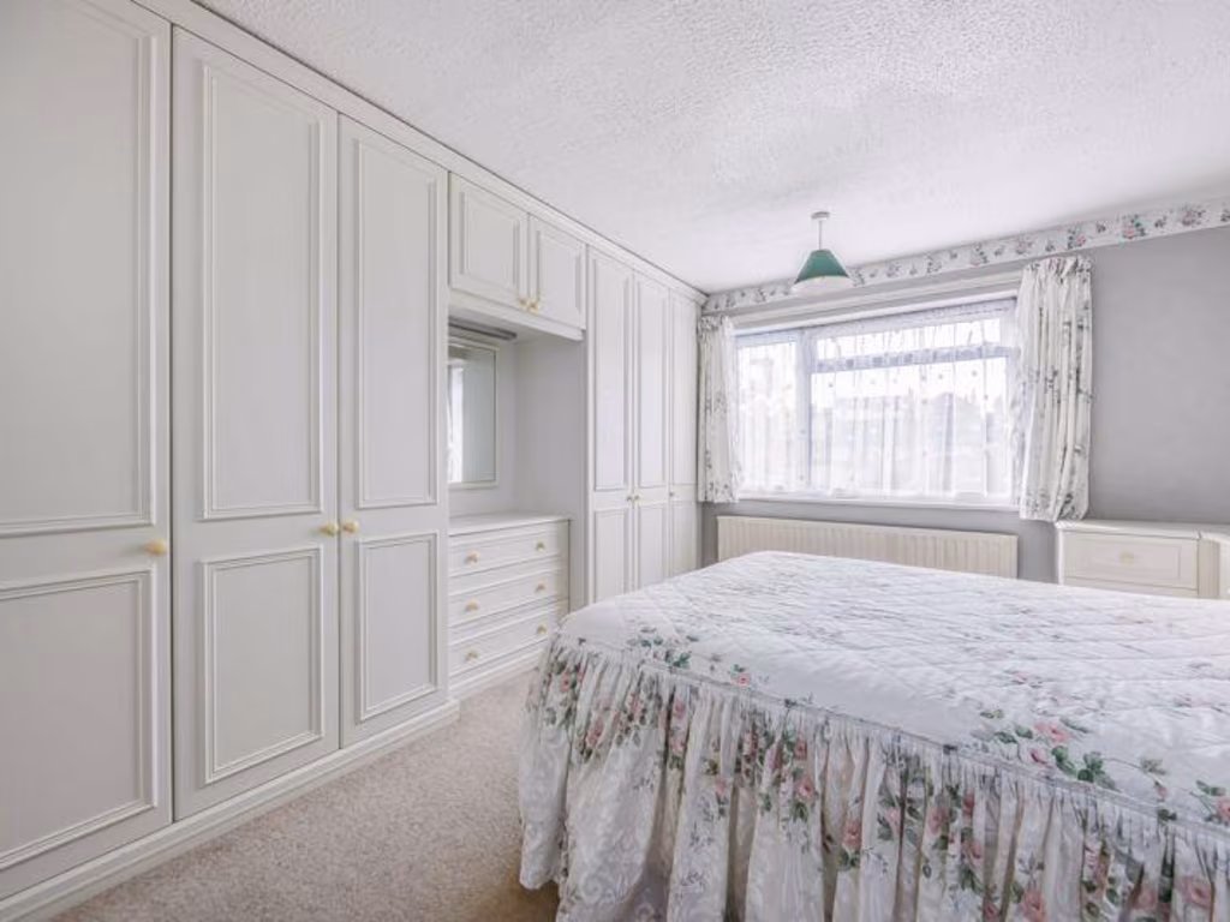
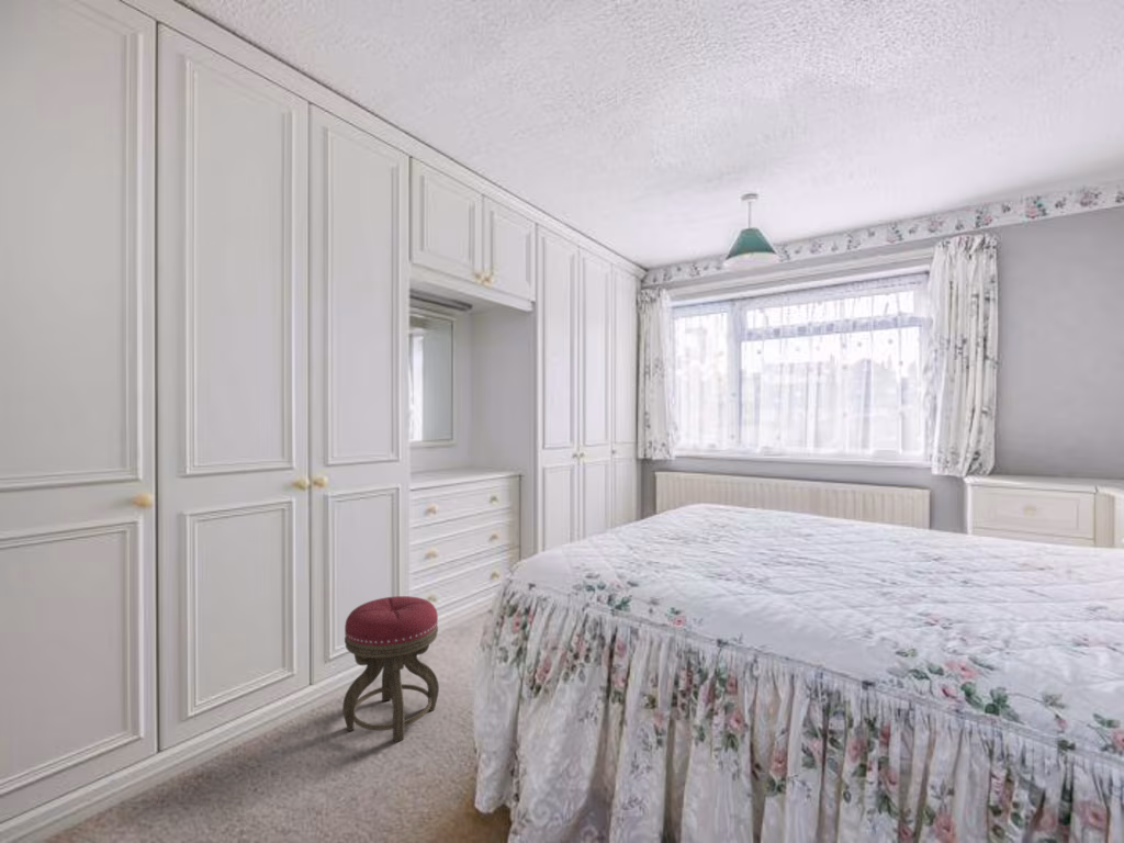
+ stool [341,595,440,743]
